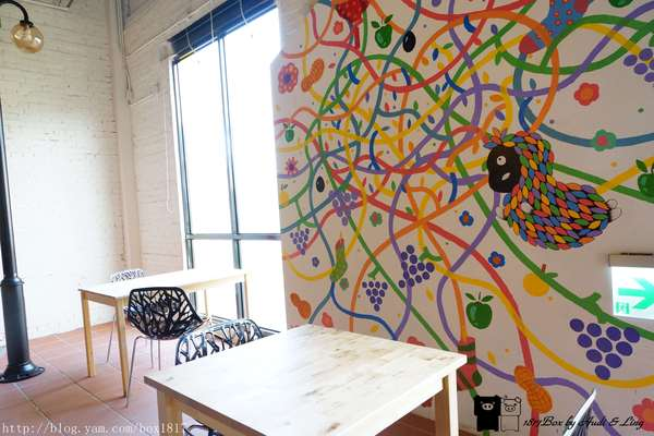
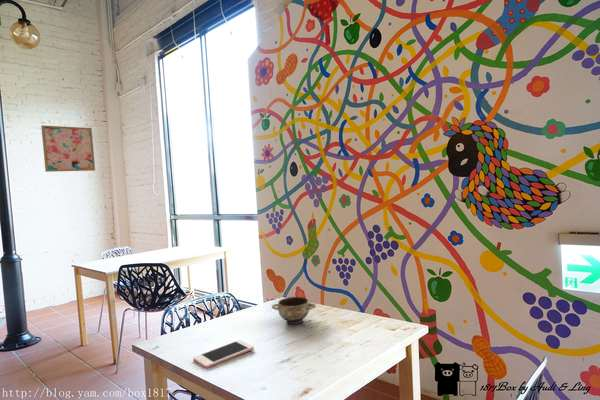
+ ceramic bowl [271,296,317,325]
+ wall art [40,125,96,173]
+ cell phone [192,339,255,369]
